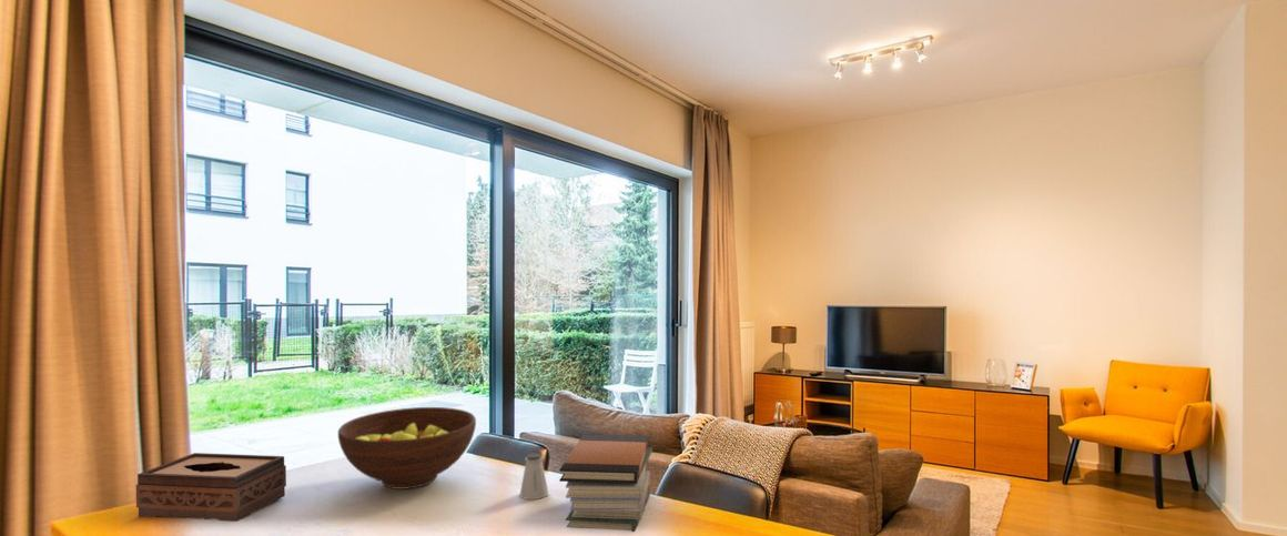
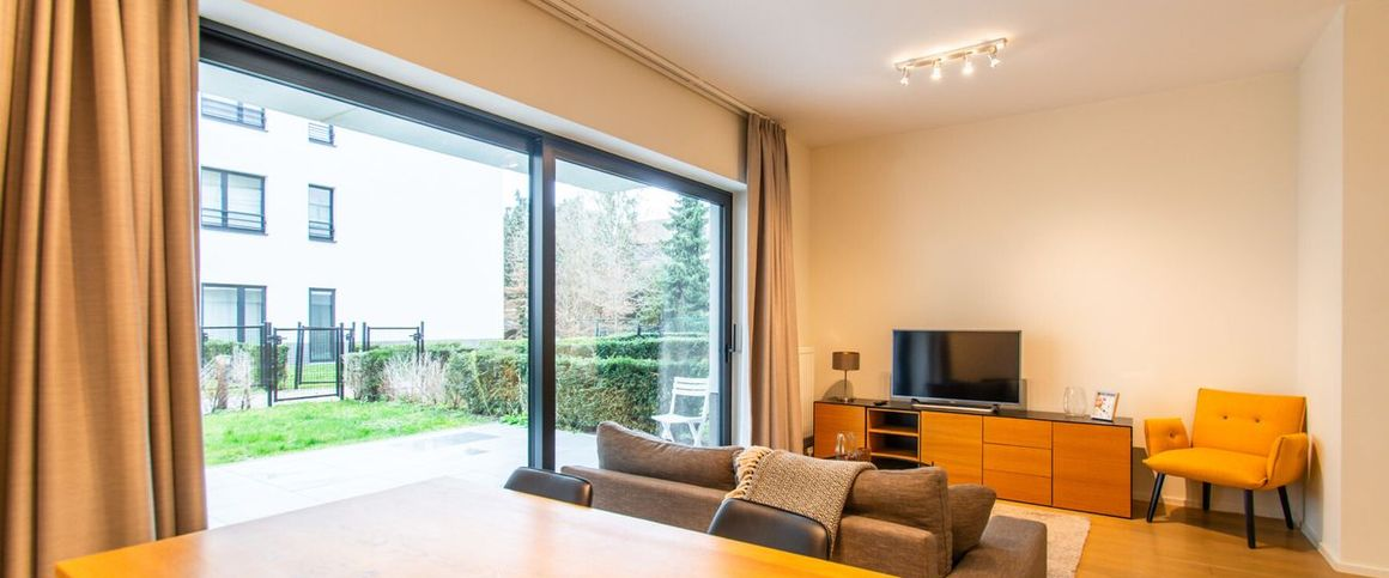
- saltshaker [518,452,549,500]
- fruit bowl [337,406,477,491]
- book stack [558,434,653,533]
- tissue box [135,452,287,523]
